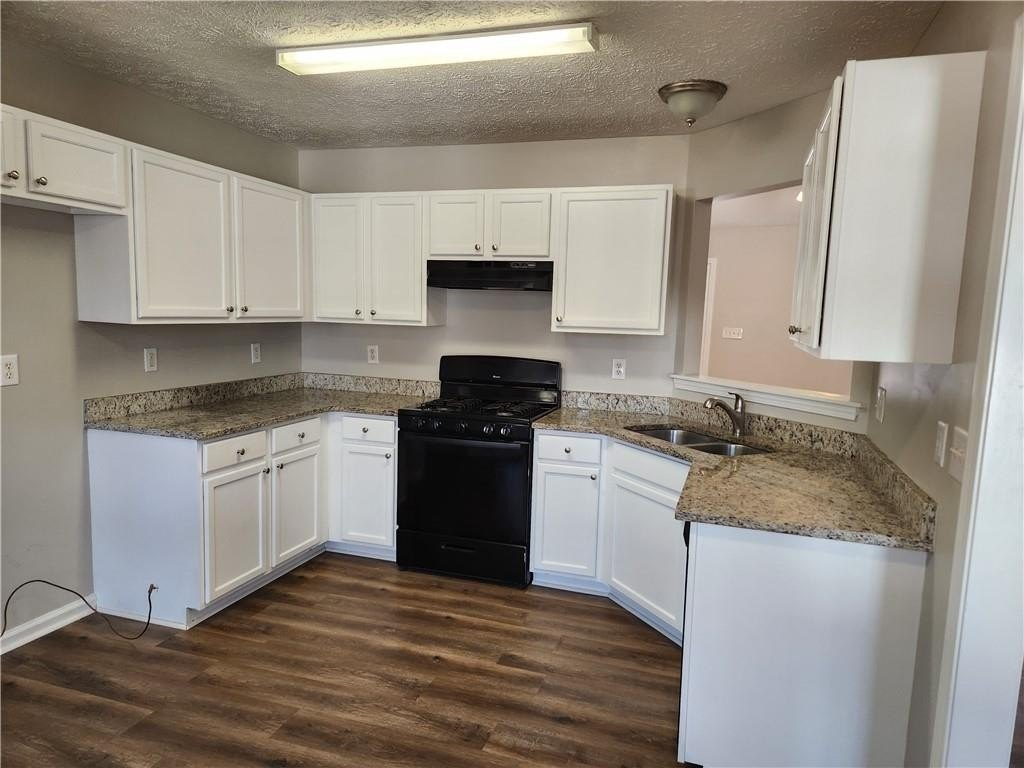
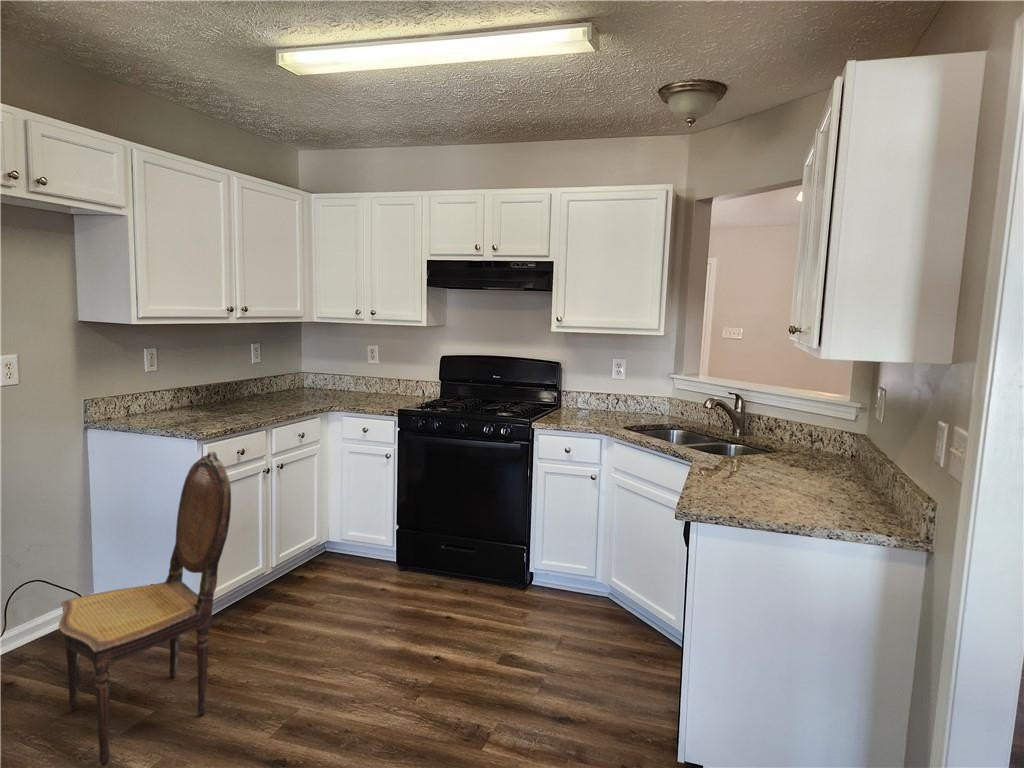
+ dining chair [58,451,232,767]
